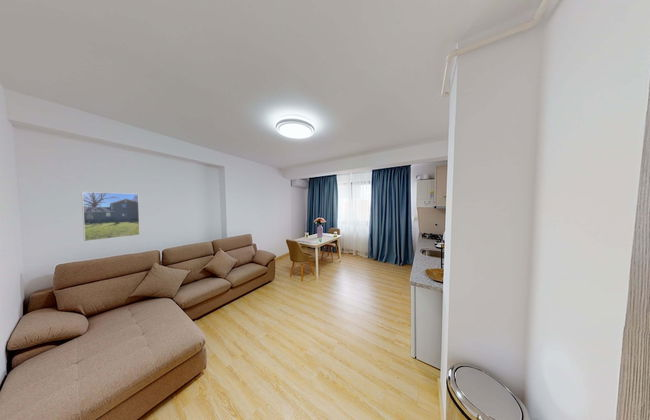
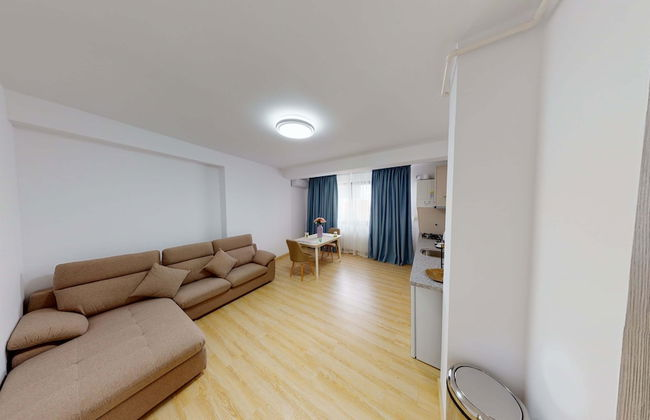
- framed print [81,191,141,242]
